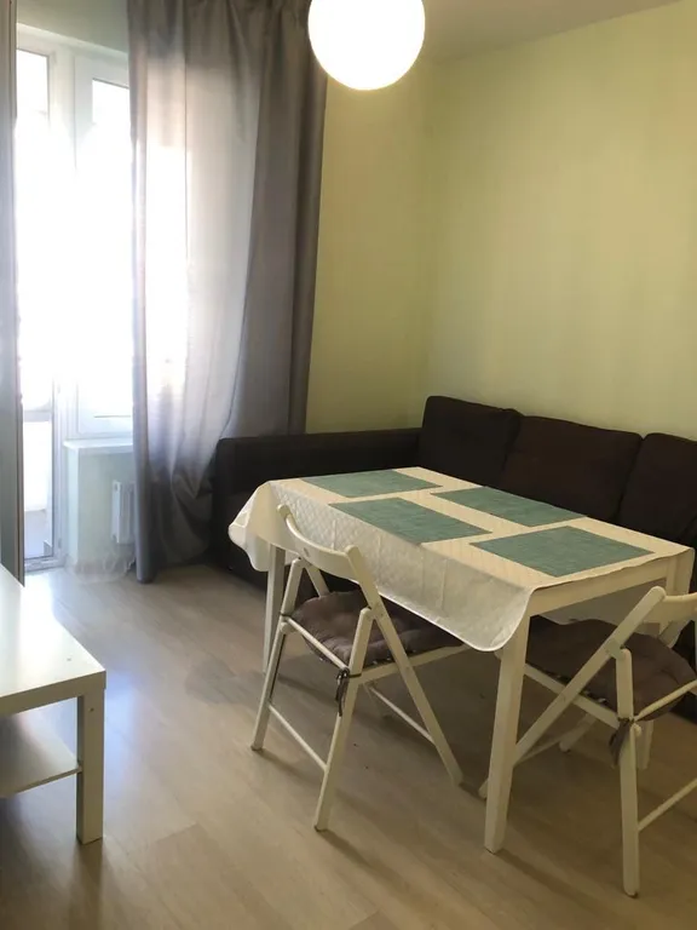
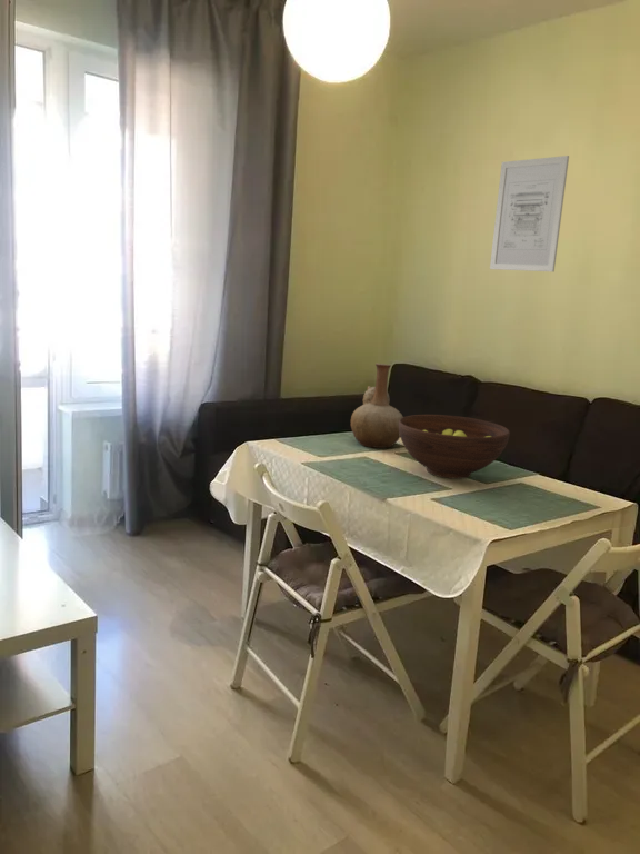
+ wall art [489,155,570,272]
+ vase [350,363,403,449]
+ fruit bowl [399,414,511,480]
